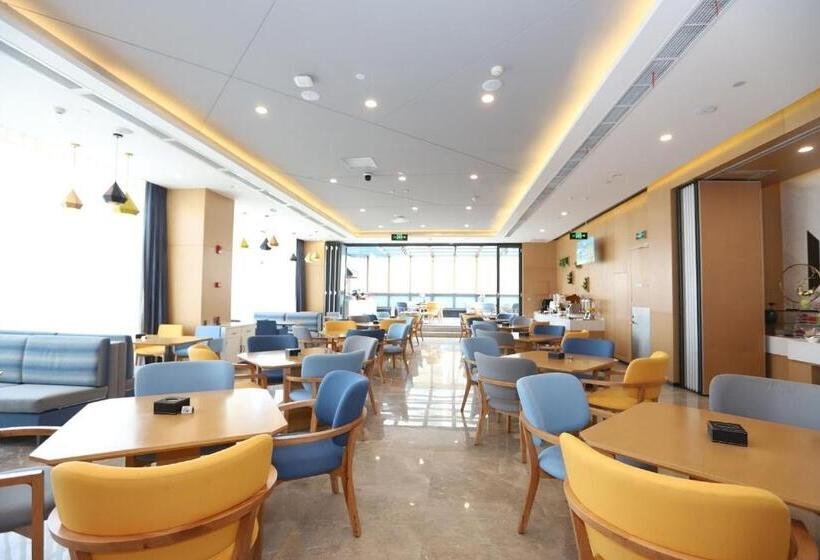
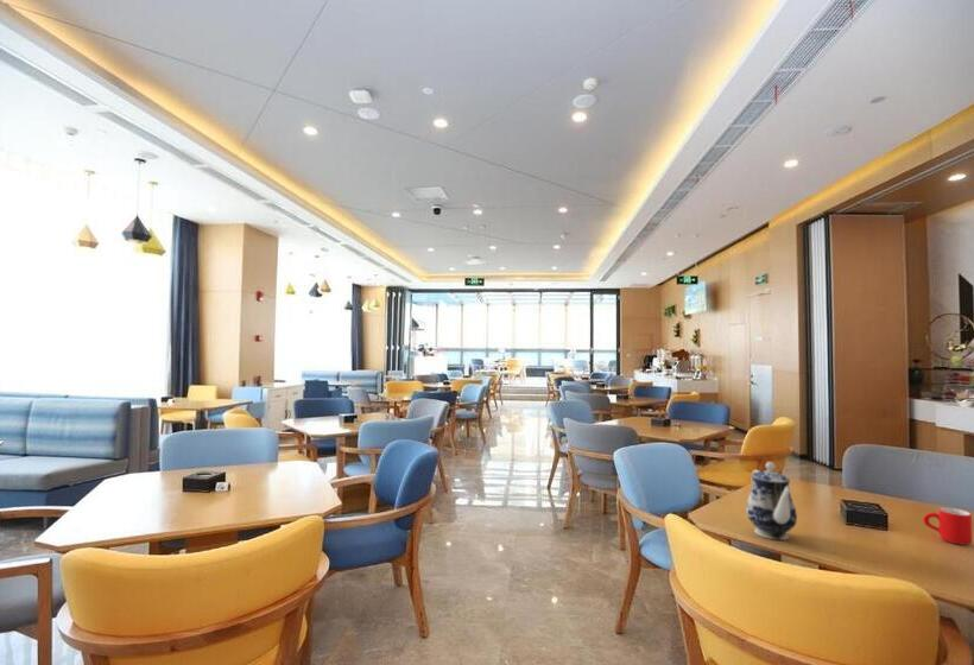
+ mug [922,507,973,546]
+ teapot [745,461,798,542]
